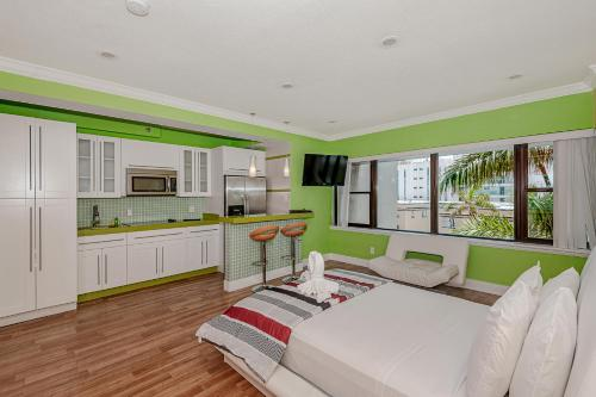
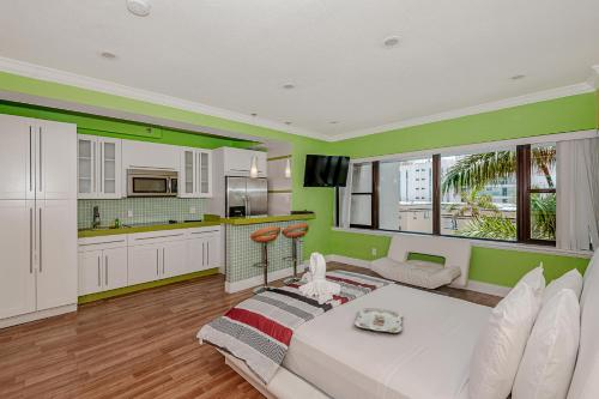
+ serving tray [353,307,404,333]
